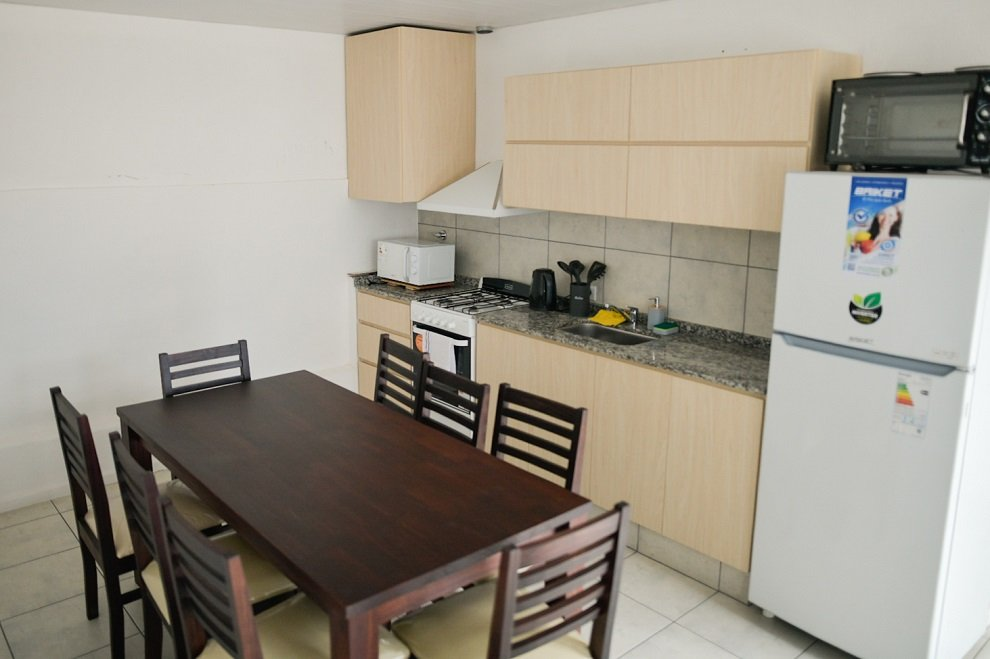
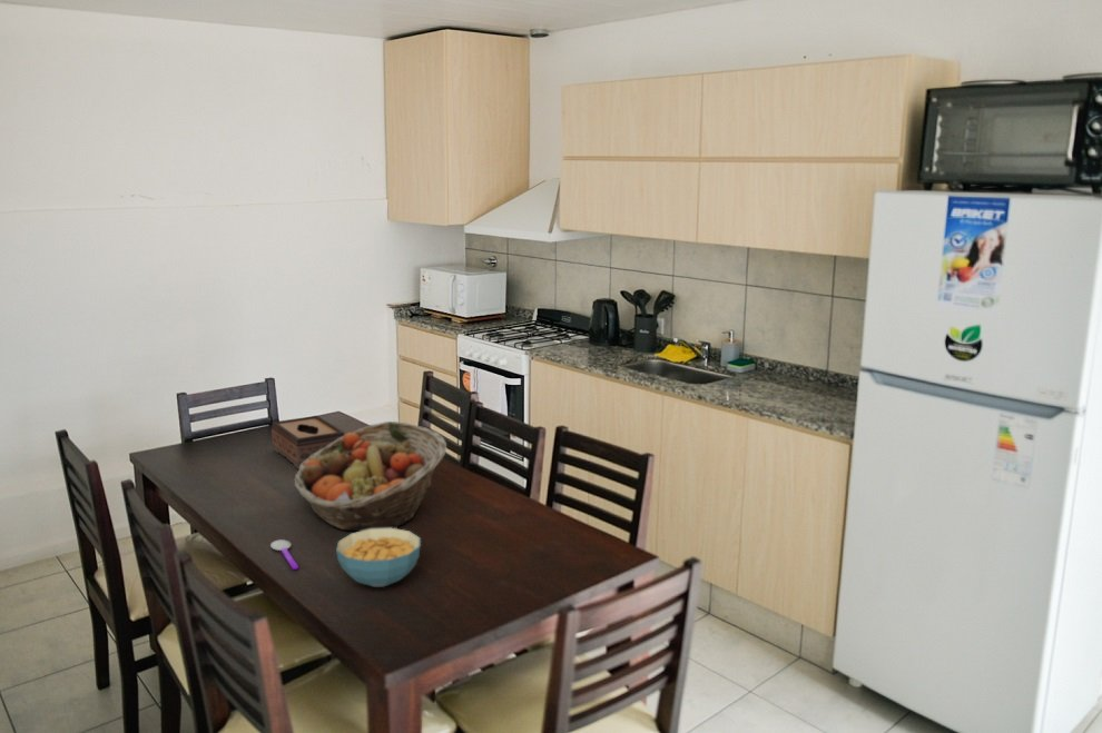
+ cereal bowl [335,527,422,588]
+ fruit basket [293,420,447,532]
+ spoon [269,538,299,571]
+ tissue box [270,415,345,470]
